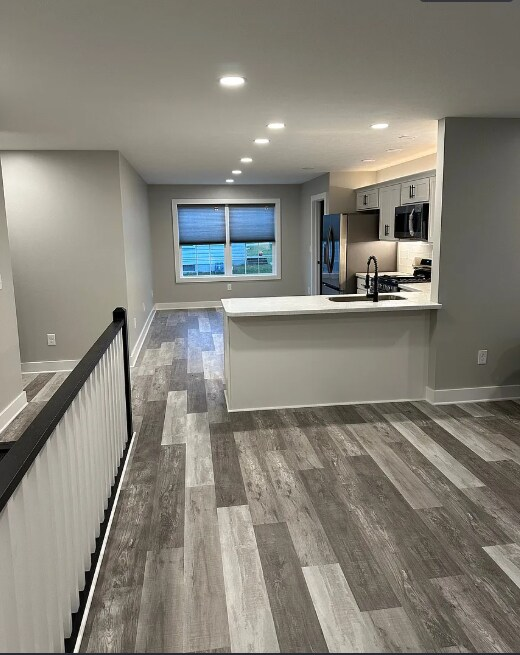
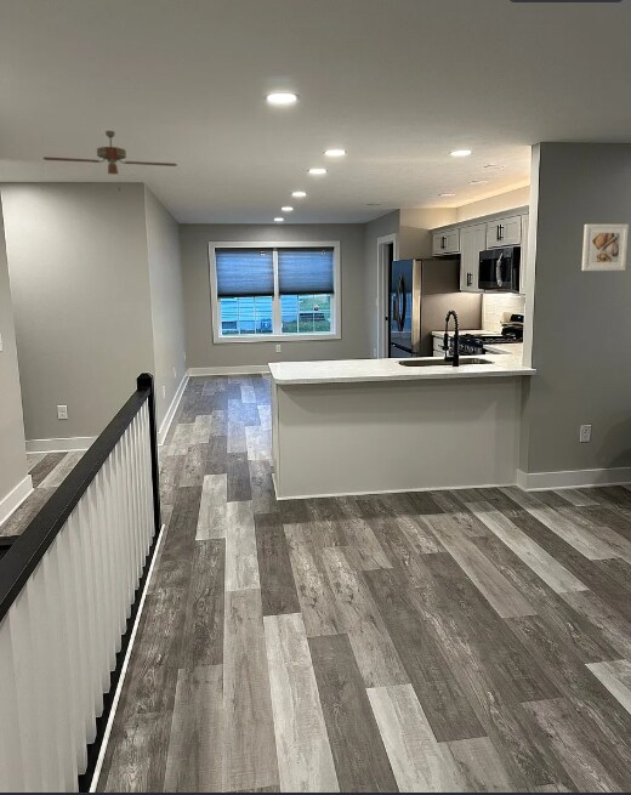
+ ceiling fan [42,130,178,192]
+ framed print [581,223,630,272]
